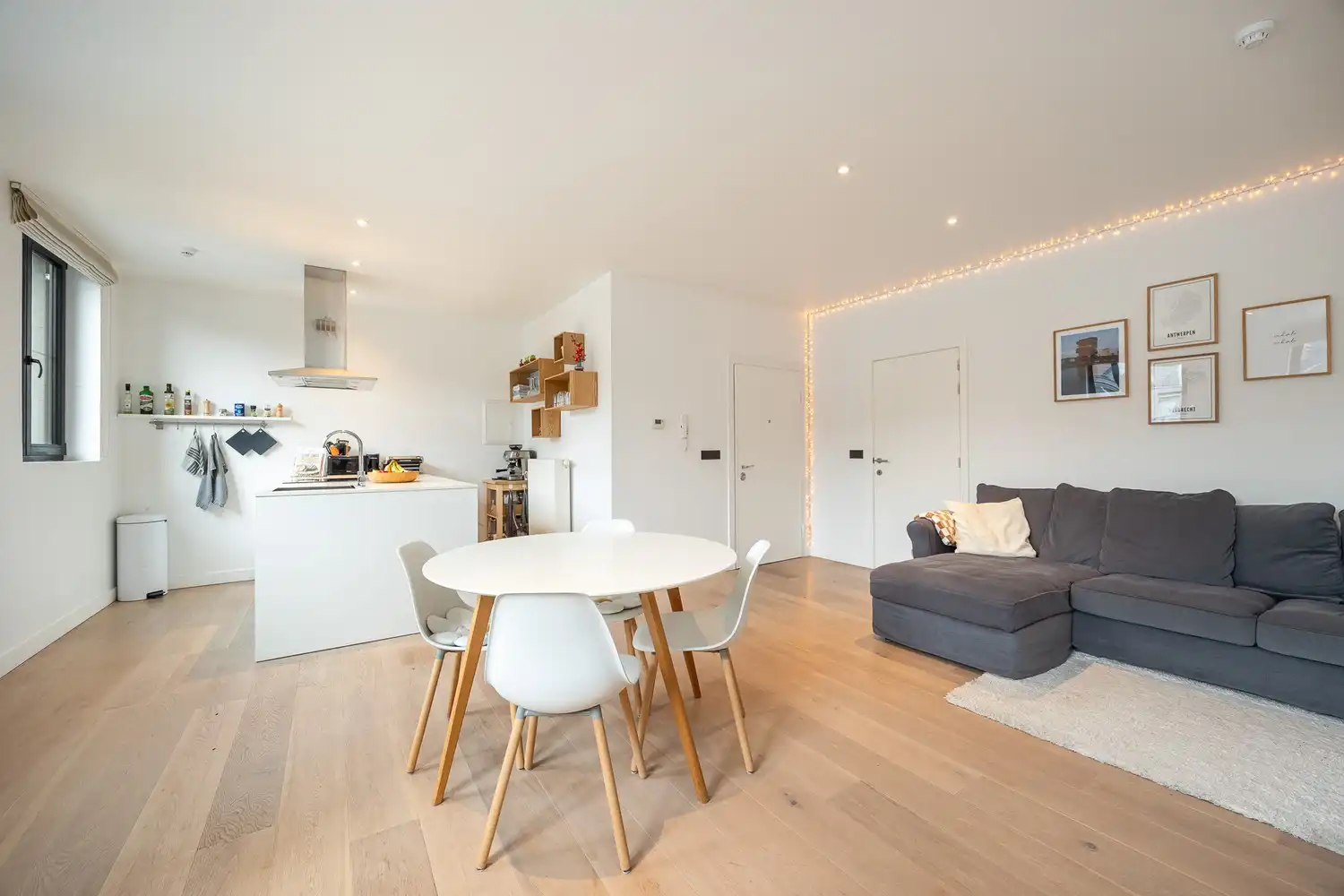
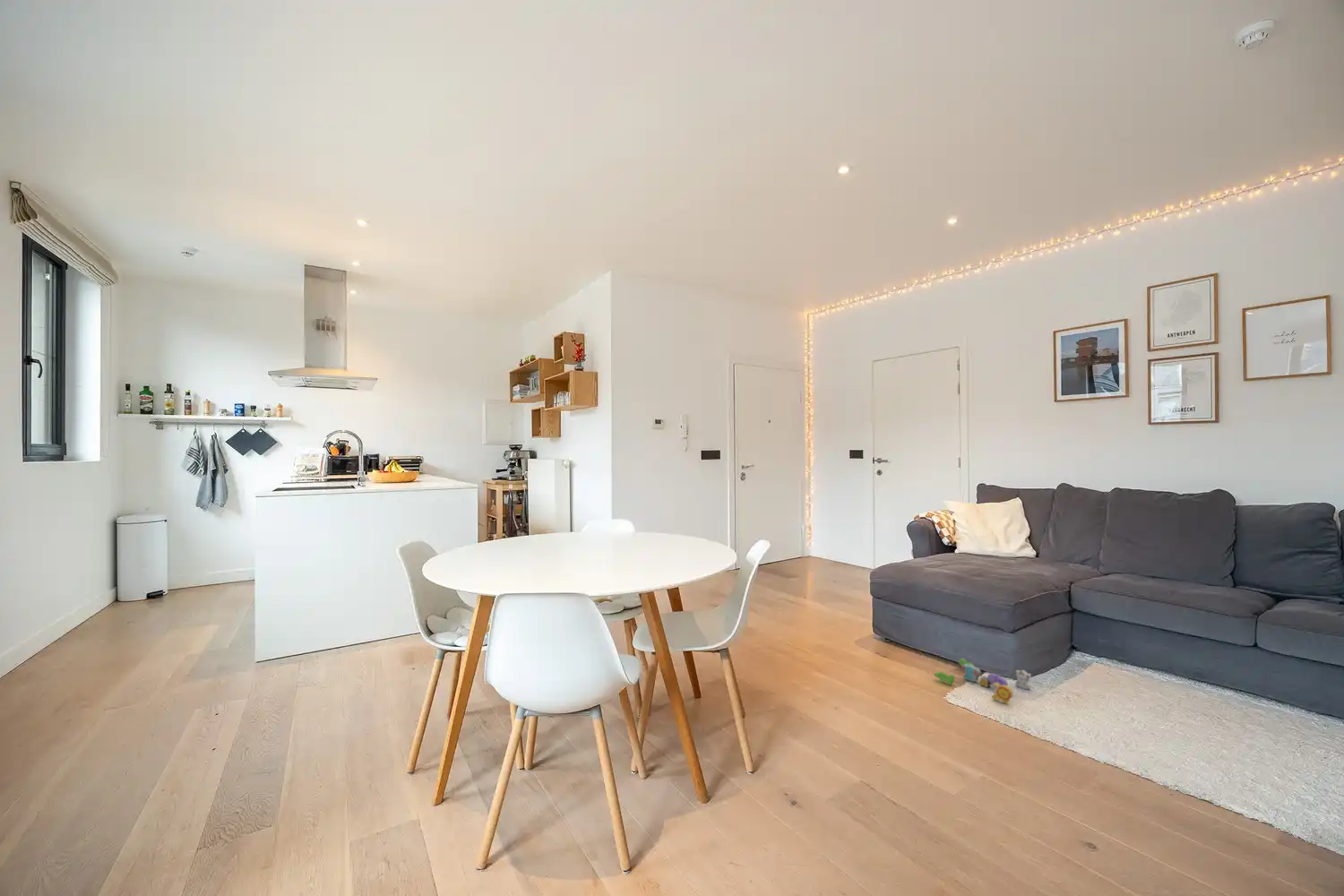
+ stacking toy [933,658,1032,704]
